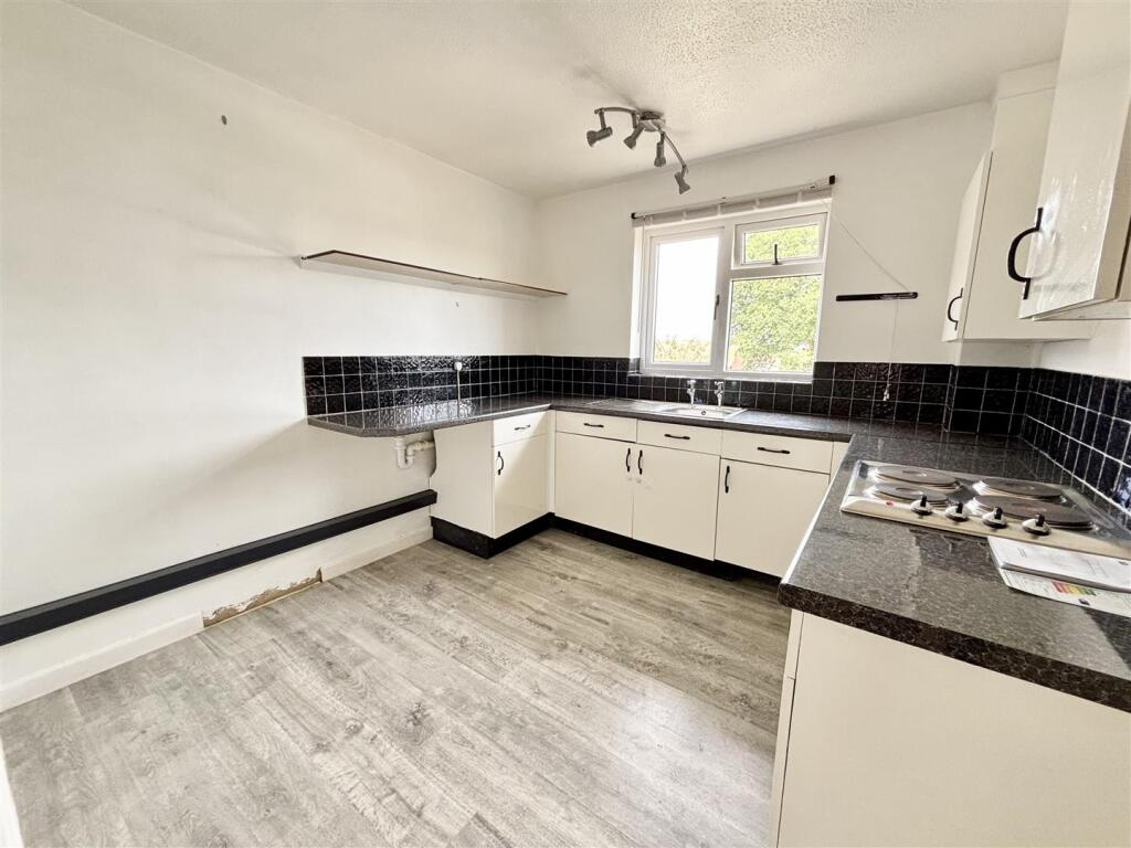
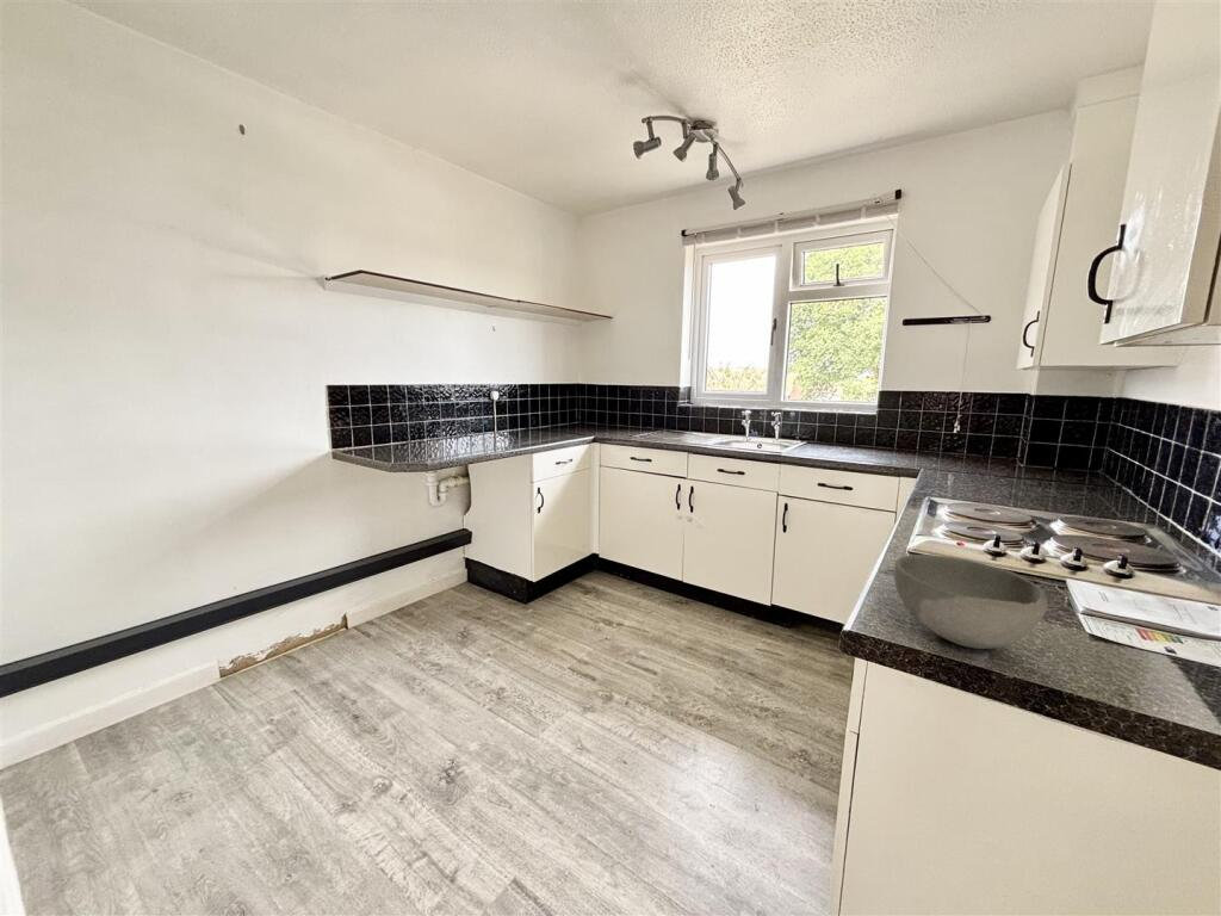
+ bowl [893,553,1049,650]
